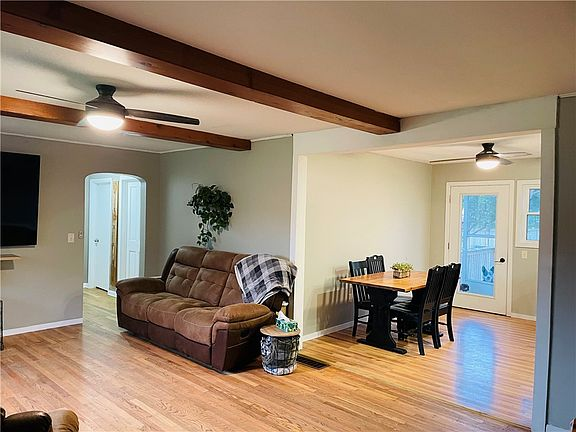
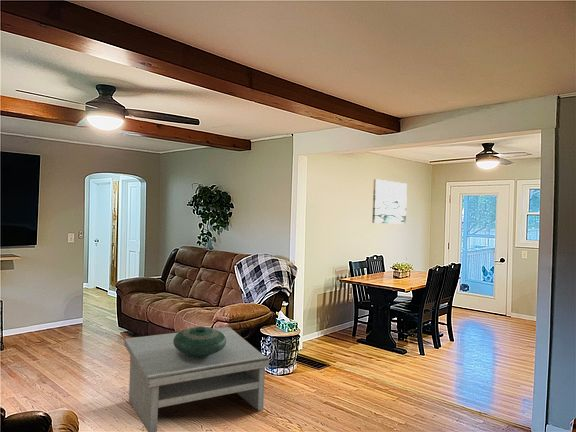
+ coffee table [123,326,270,432]
+ decorative bowl [173,325,226,357]
+ wall art [371,178,408,224]
